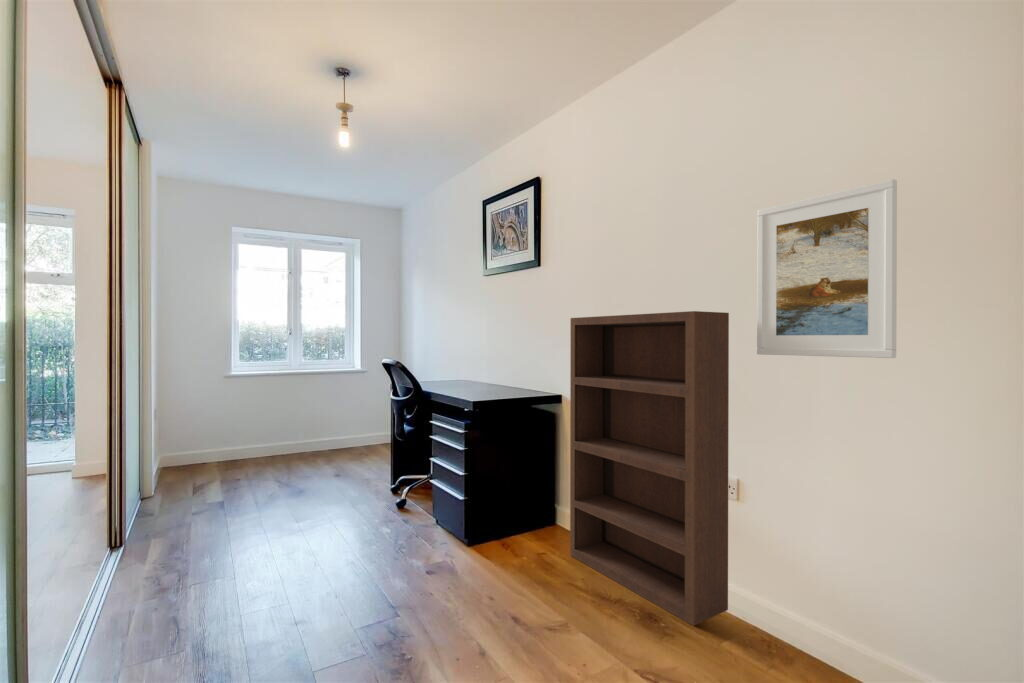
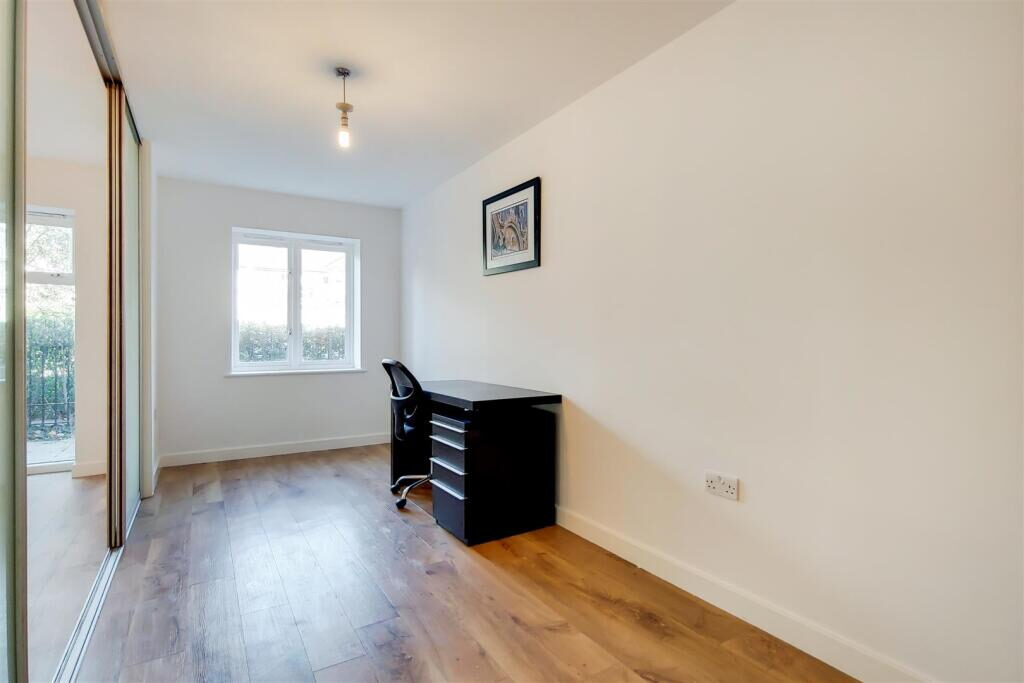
- bookcase [569,310,730,627]
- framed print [756,178,898,359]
